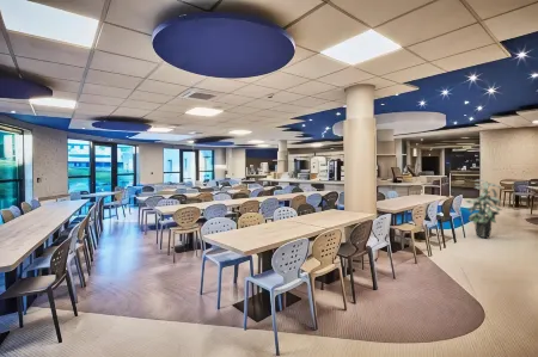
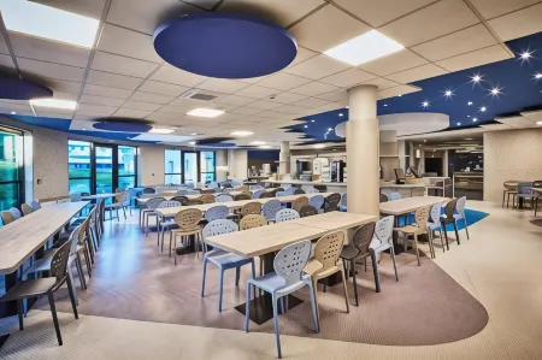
- indoor plant [464,178,503,239]
